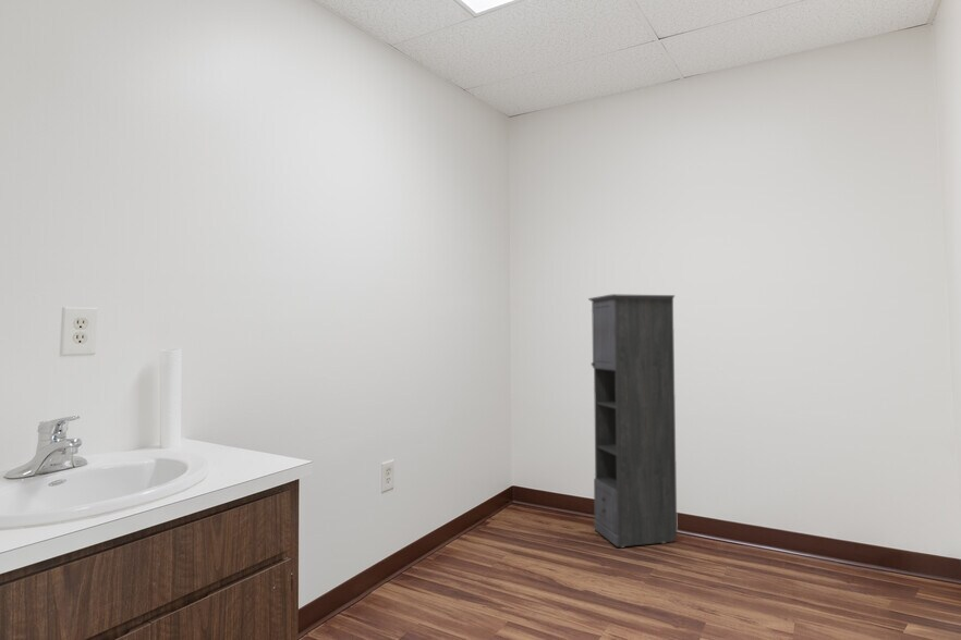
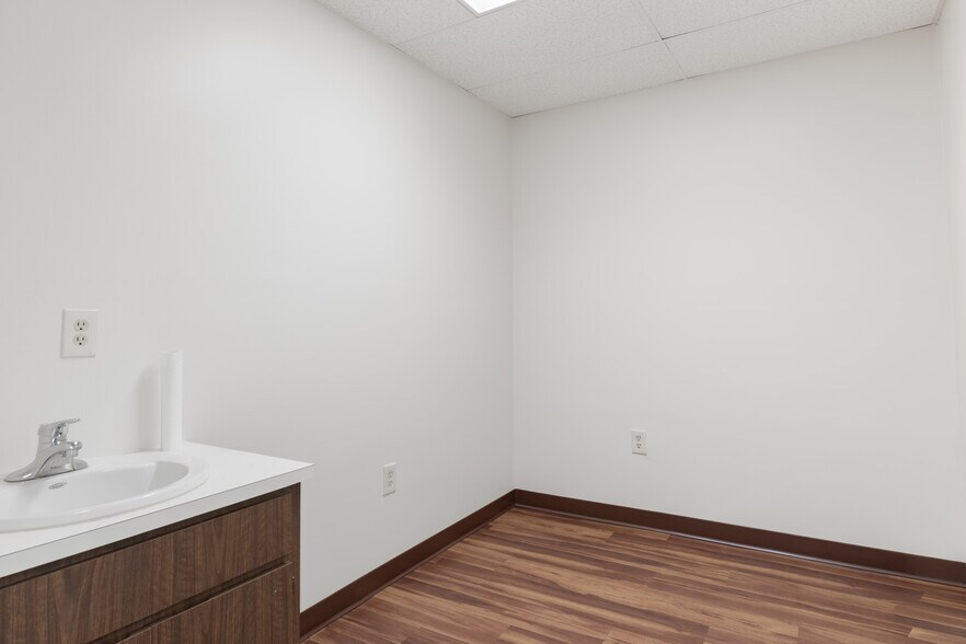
- storage cabinet [587,293,679,549]
